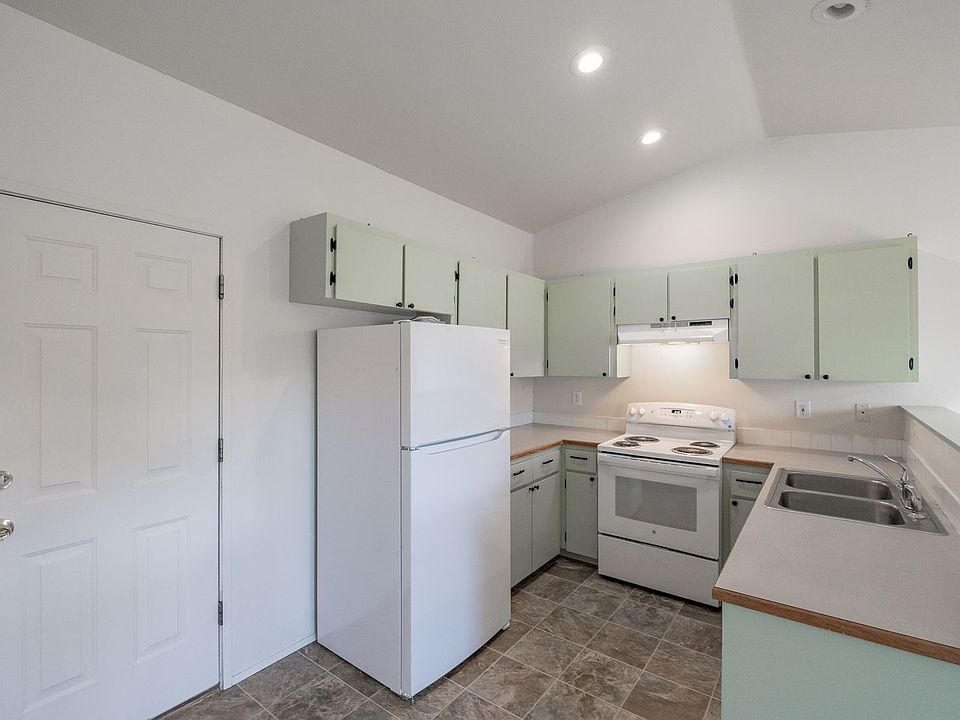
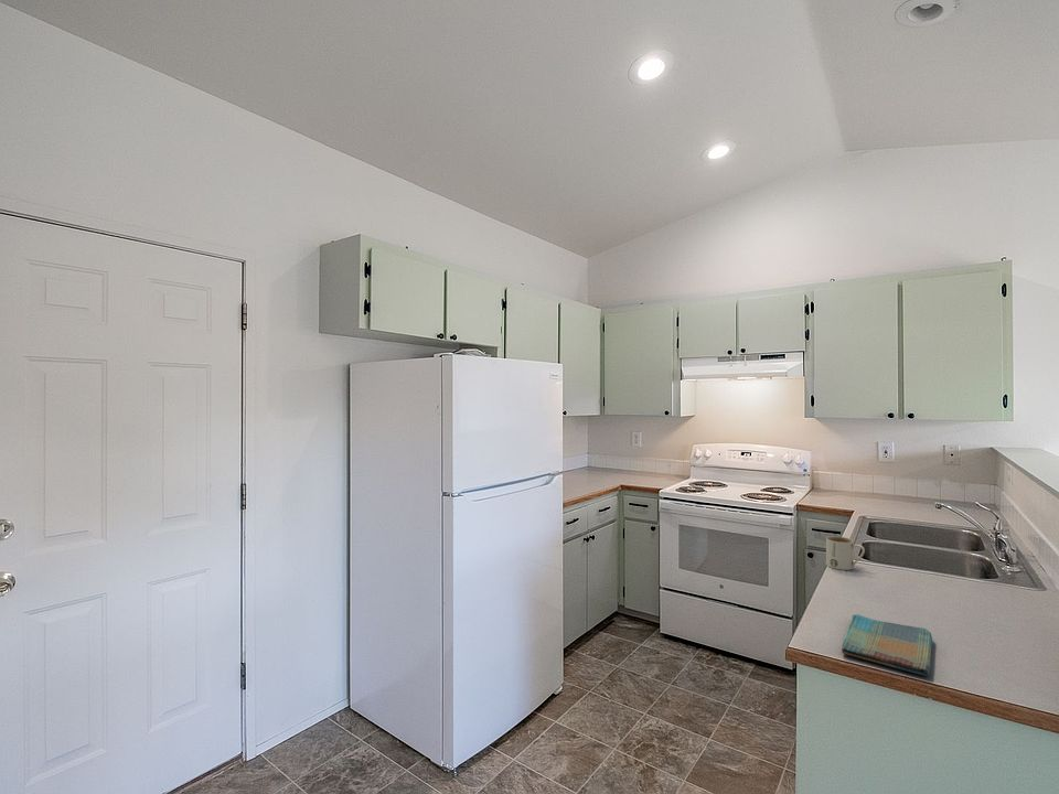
+ mug [825,535,866,571]
+ dish towel [841,613,933,677]
